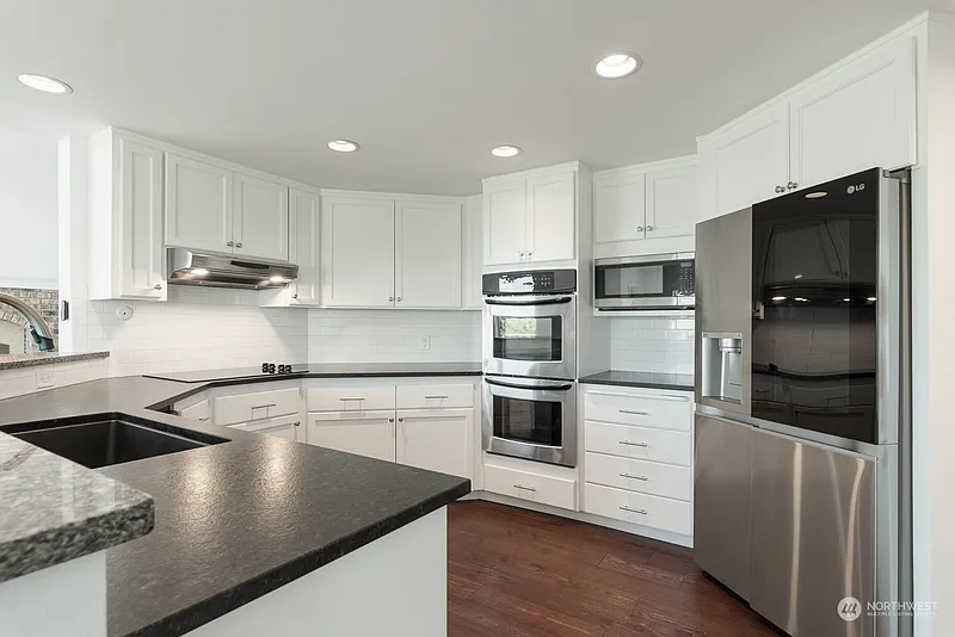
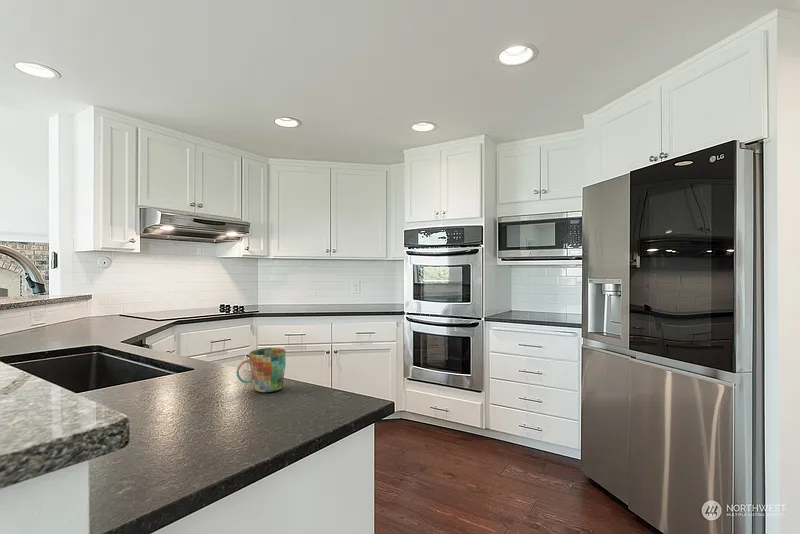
+ mug [236,347,287,393]
